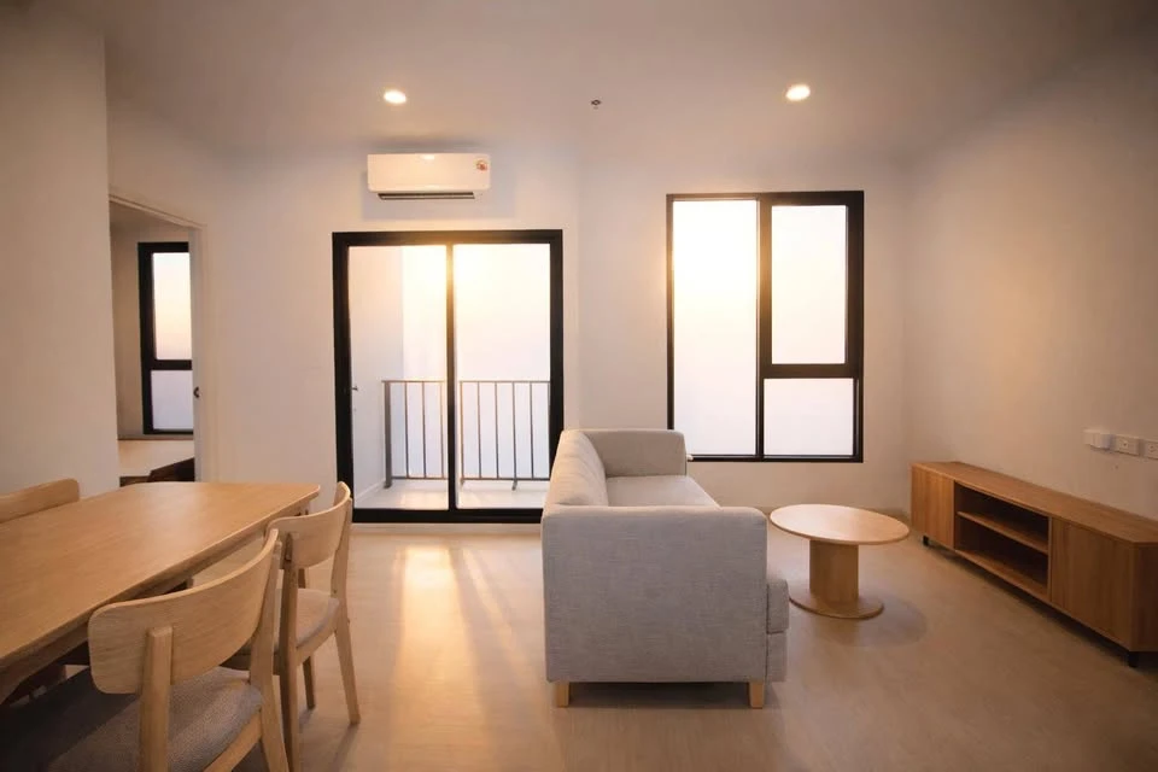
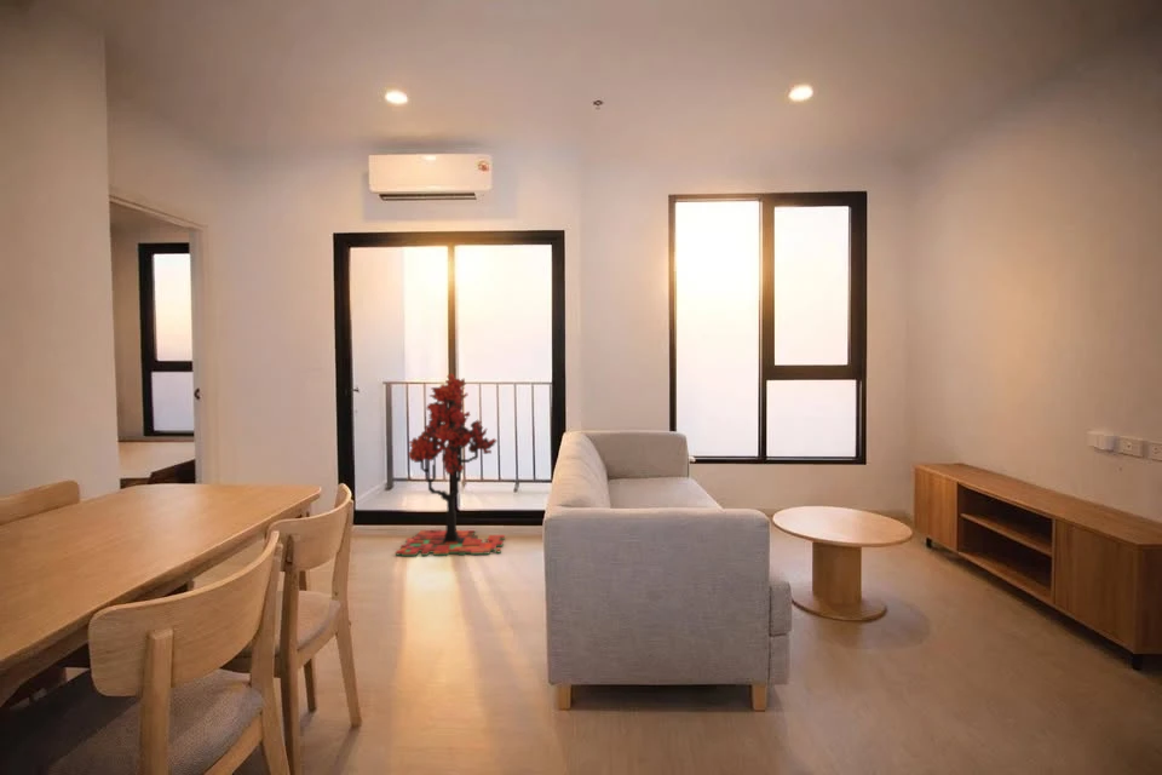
+ tree [395,372,506,557]
